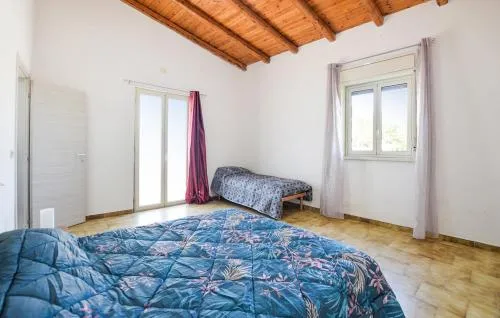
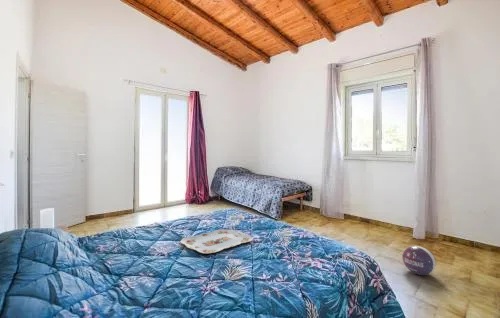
+ ball [401,245,437,276]
+ serving tray [180,228,254,255]
